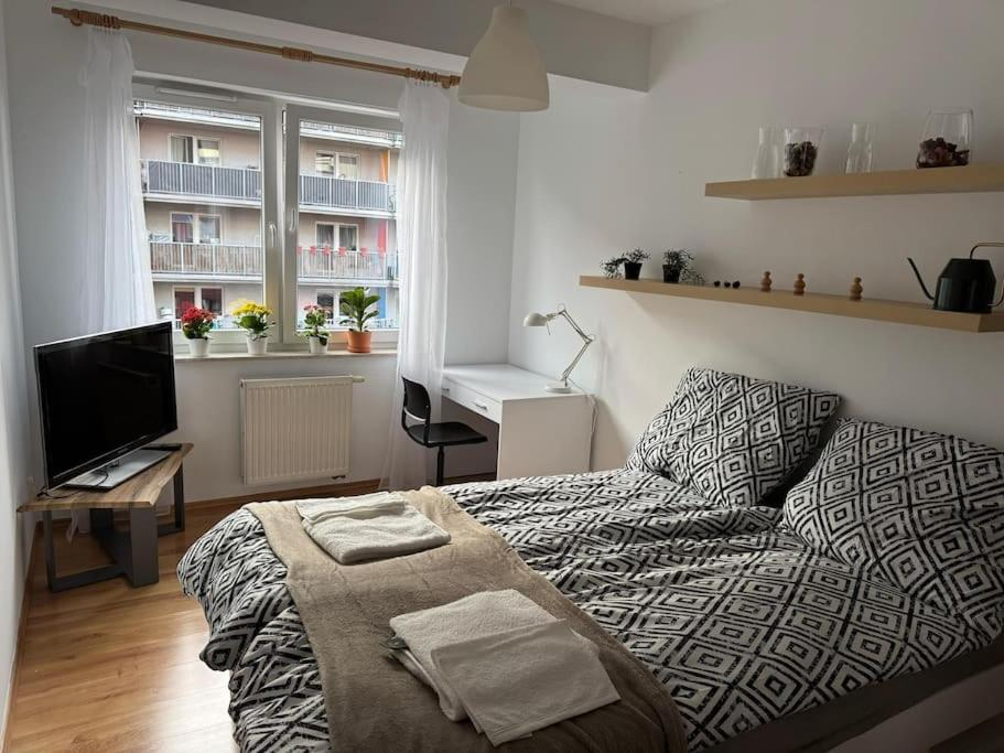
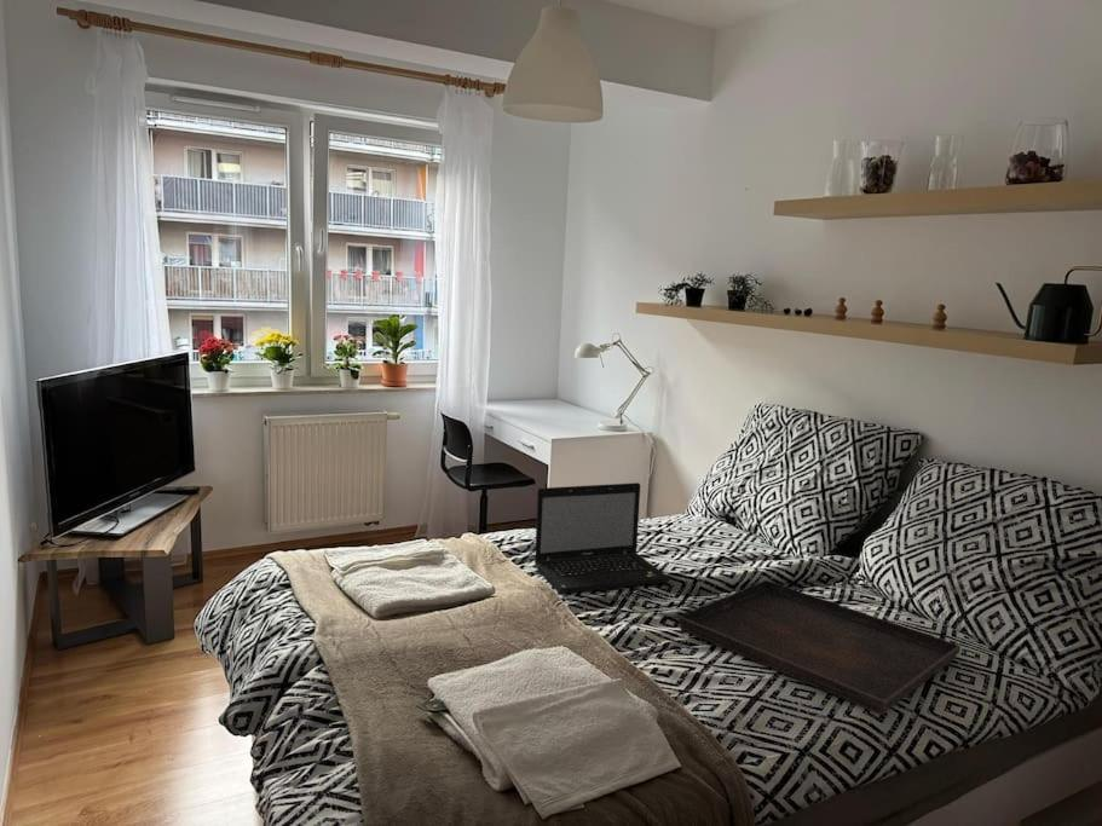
+ laptop [533,481,671,595]
+ serving tray [677,579,962,716]
